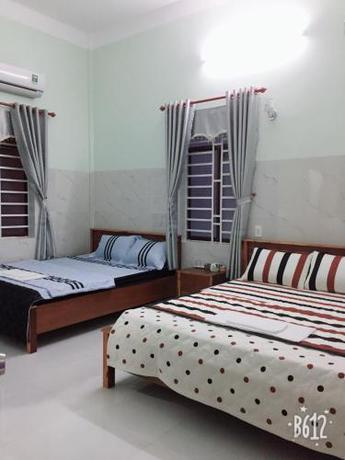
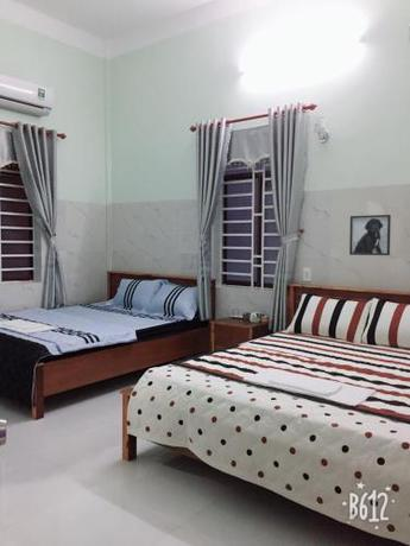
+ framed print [348,214,392,256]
